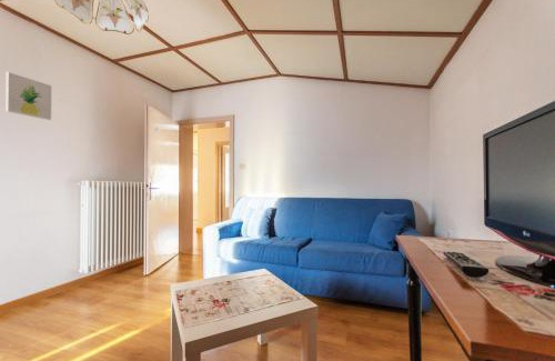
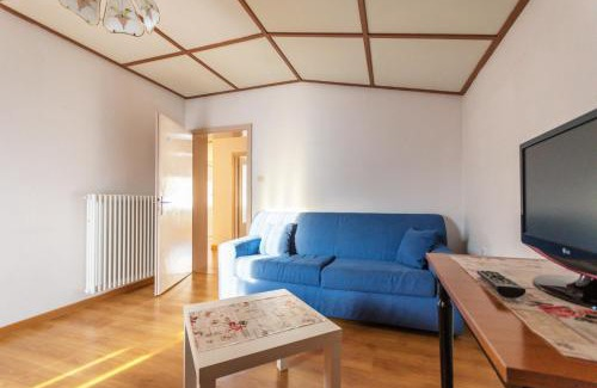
- wall art [4,71,52,121]
